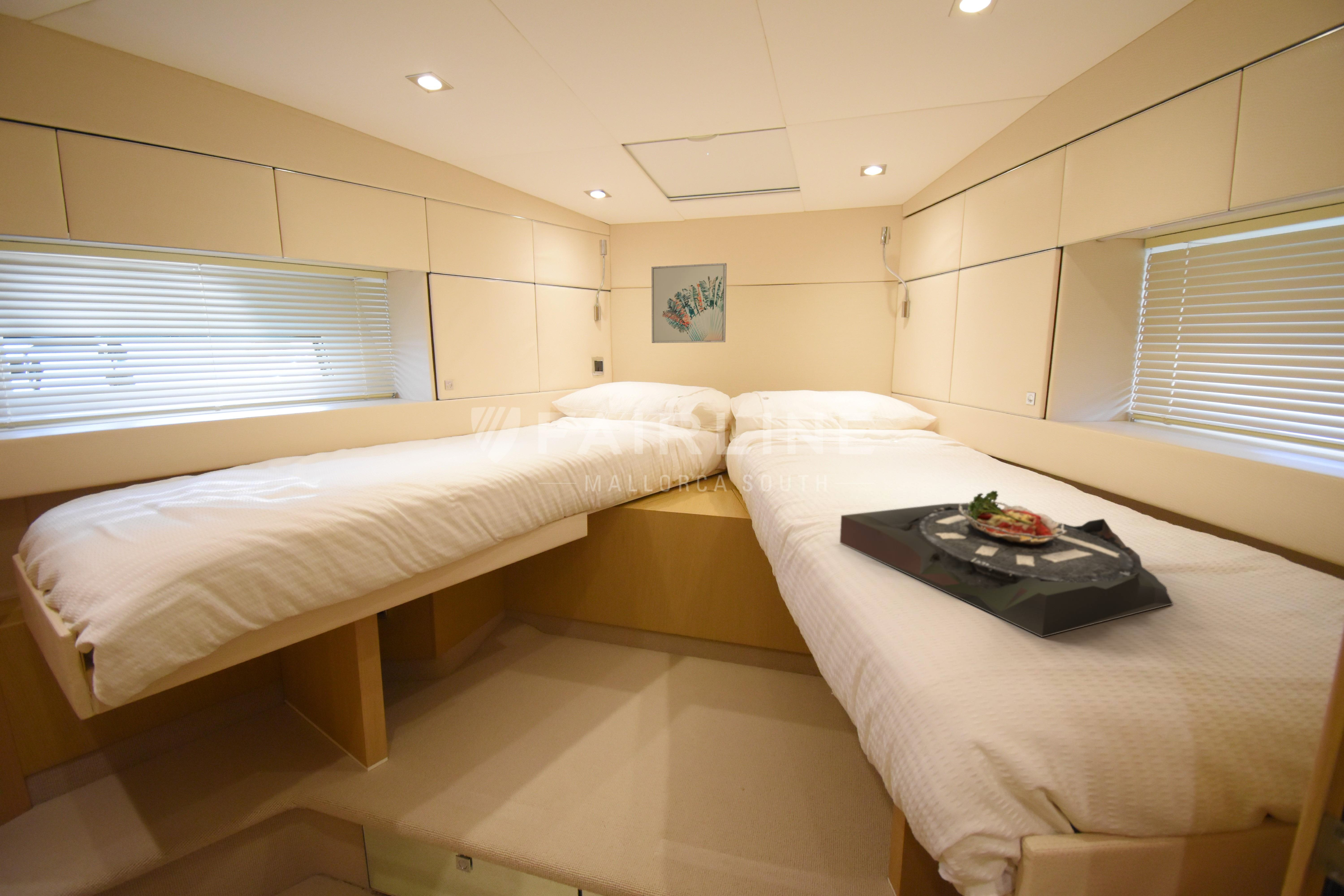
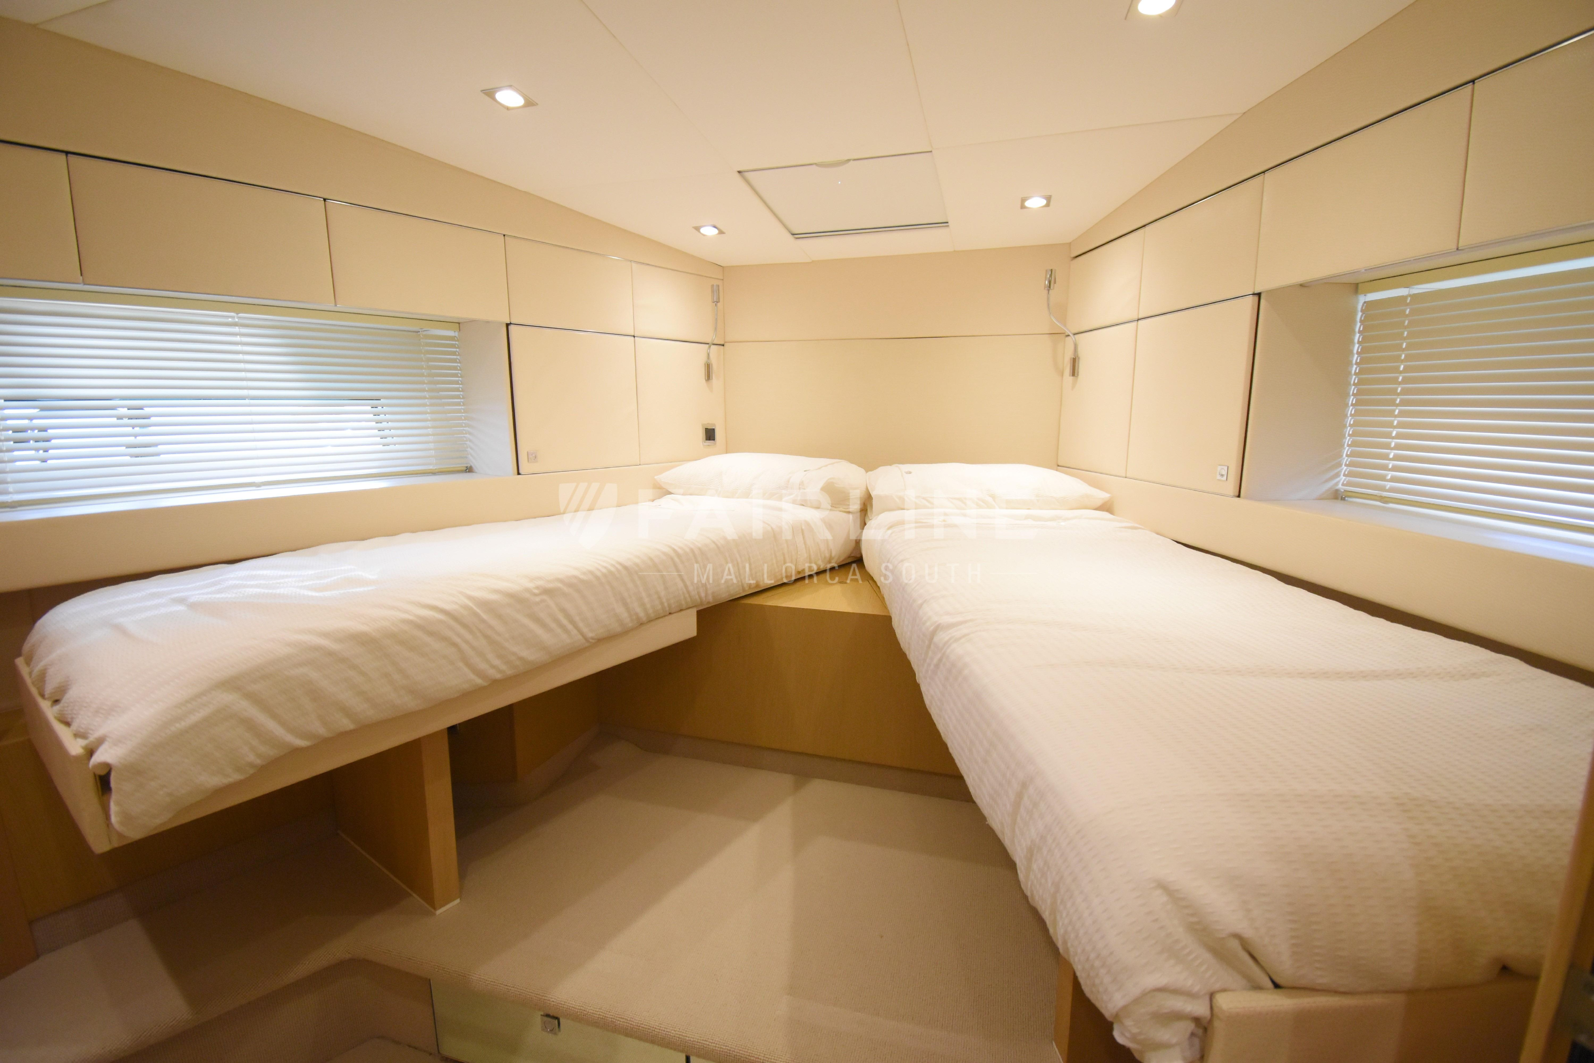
- serving tray [839,490,1174,637]
- wall art [651,263,727,344]
